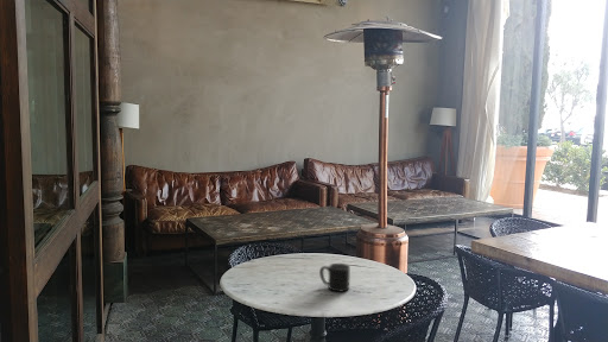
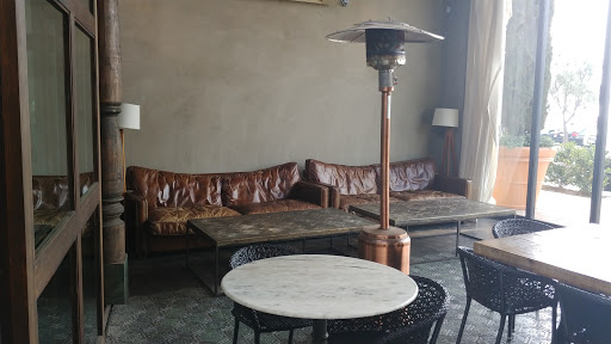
- mug [318,262,352,293]
